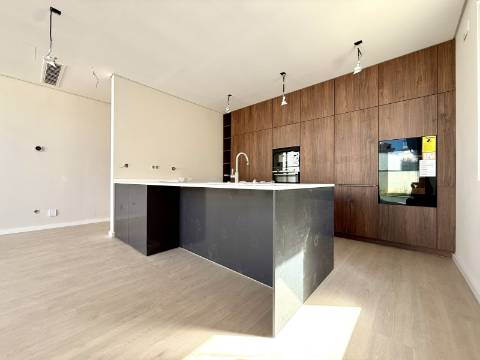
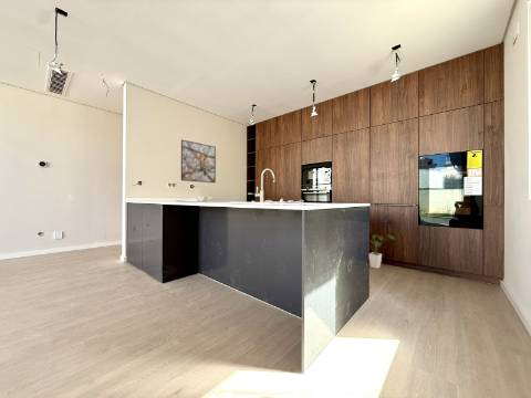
+ house plant [368,233,396,270]
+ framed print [180,138,217,184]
